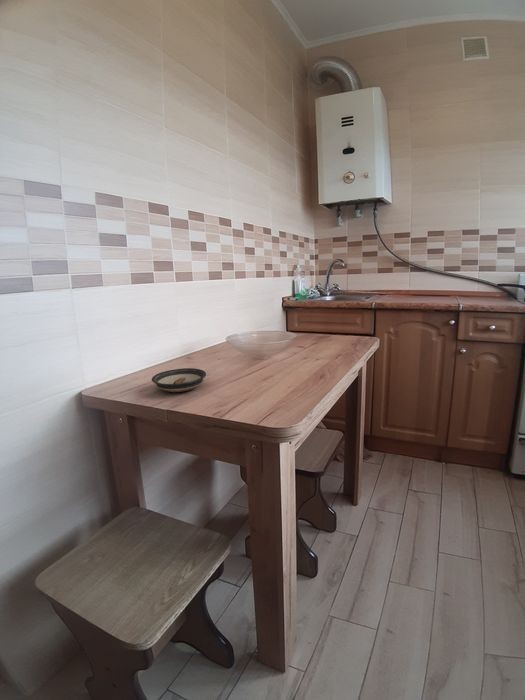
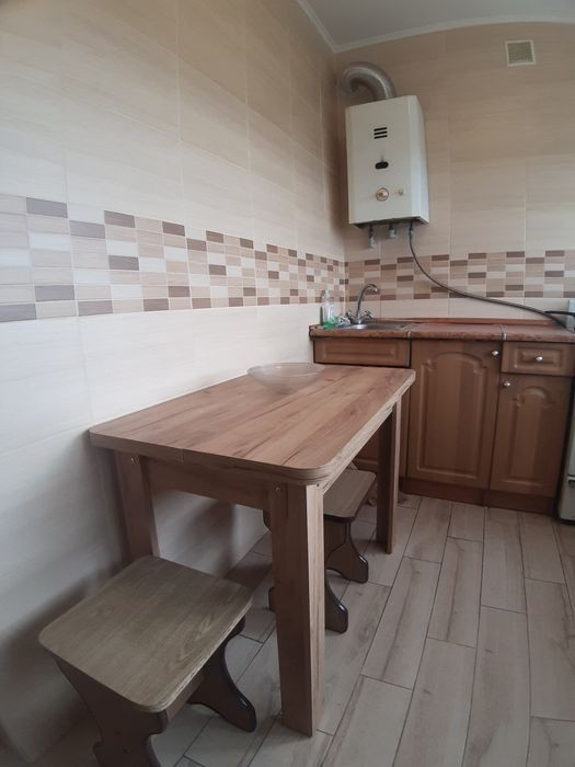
- saucer [151,367,207,393]
